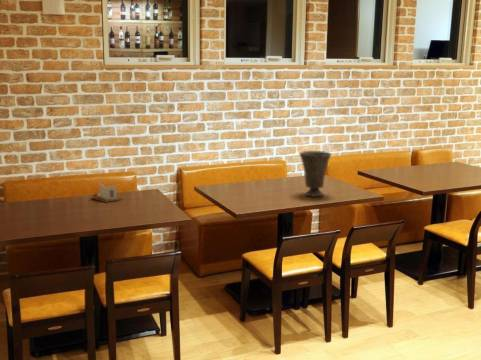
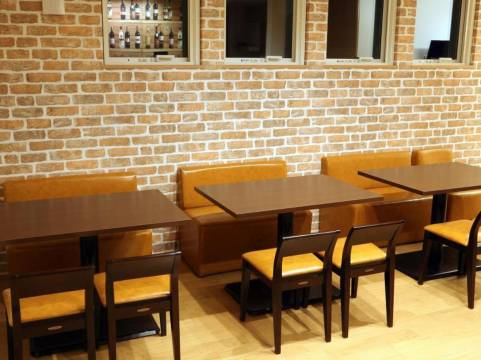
- vase [298,150,332,198]
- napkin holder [90,181,123,203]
